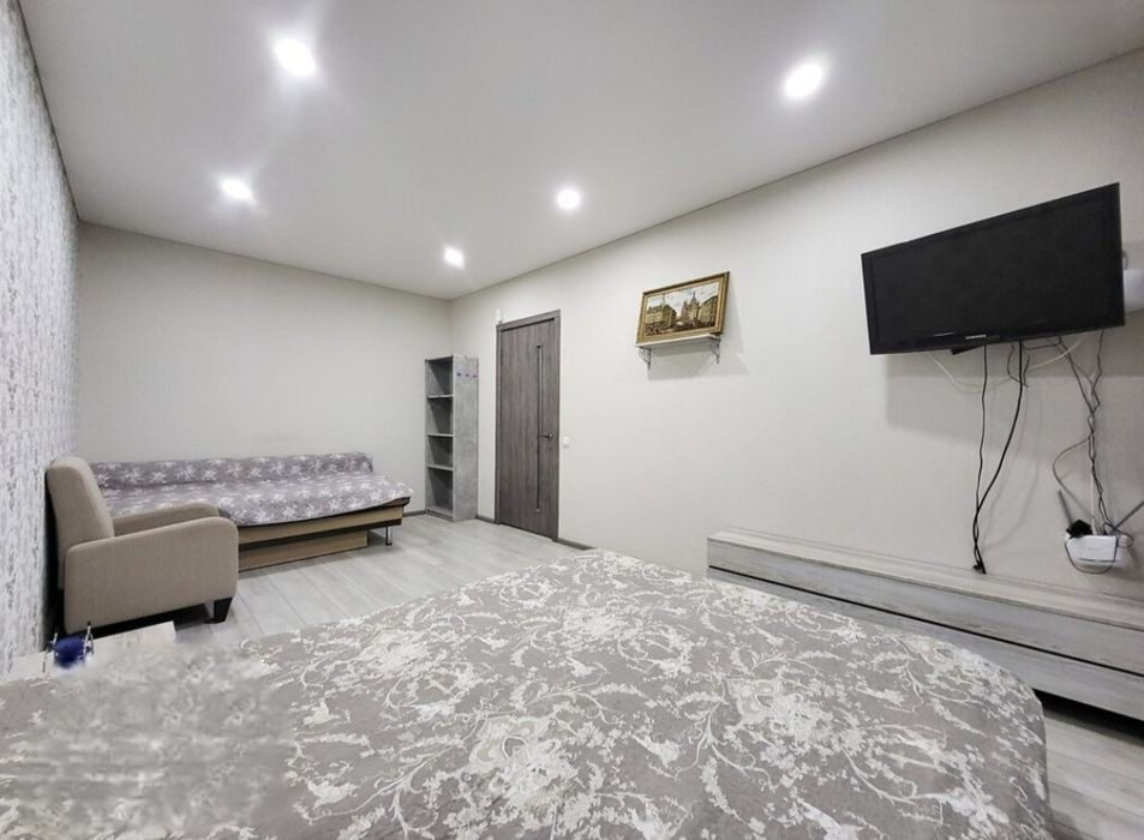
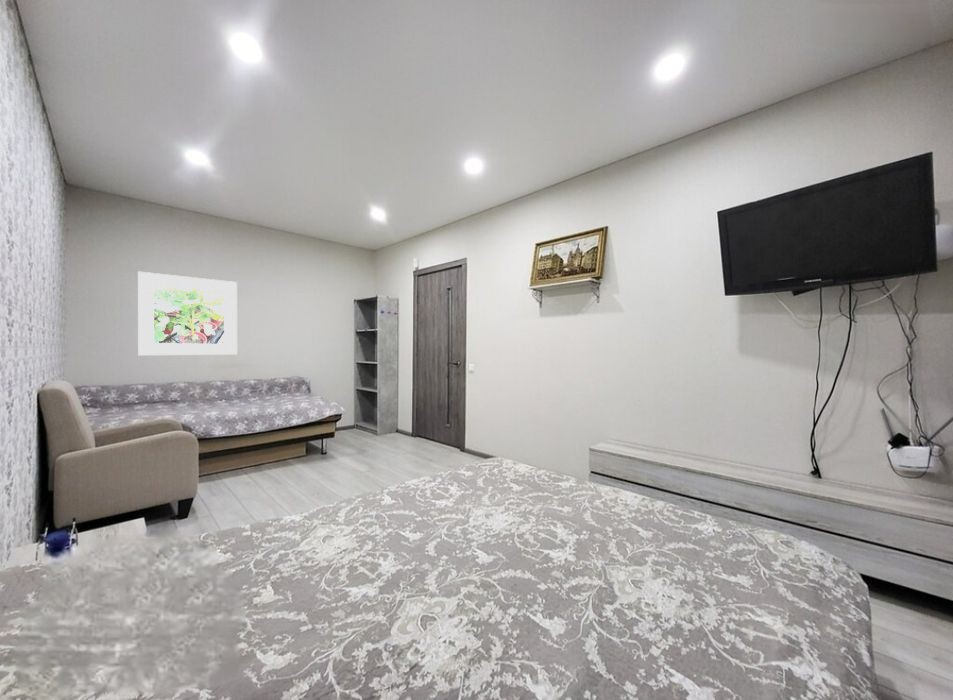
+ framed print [137,270,238,356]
